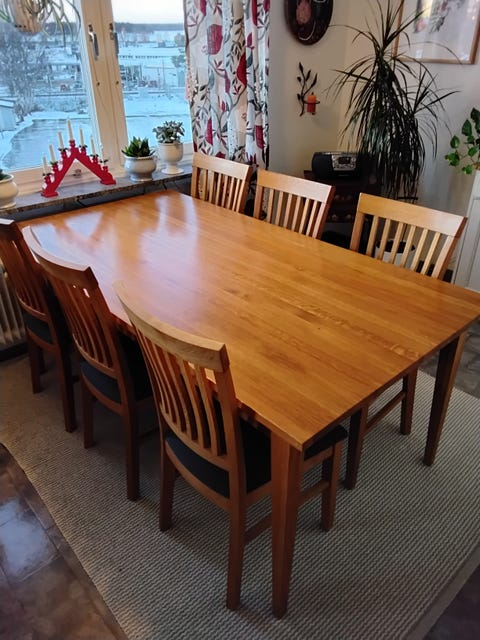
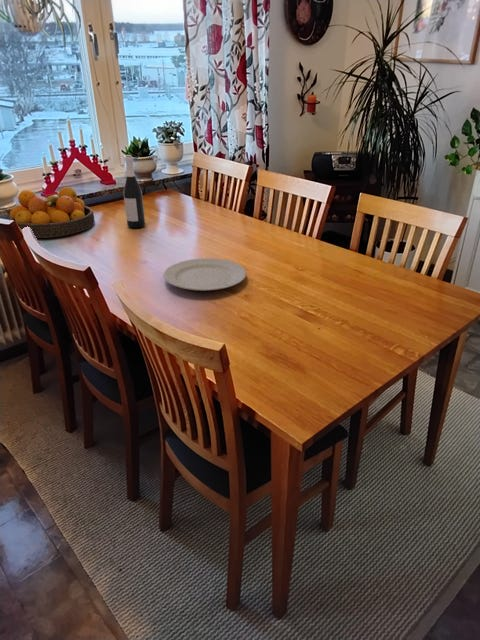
+ chinaware [162,257,247,292]
+ fruit bowl [9,186,95,239]
+ wine bottle [123,154,146,229]
